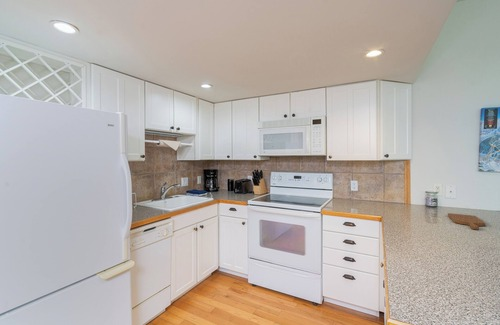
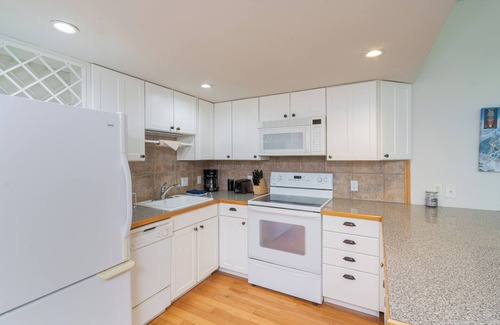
- cutting board [447,212,486,230]
